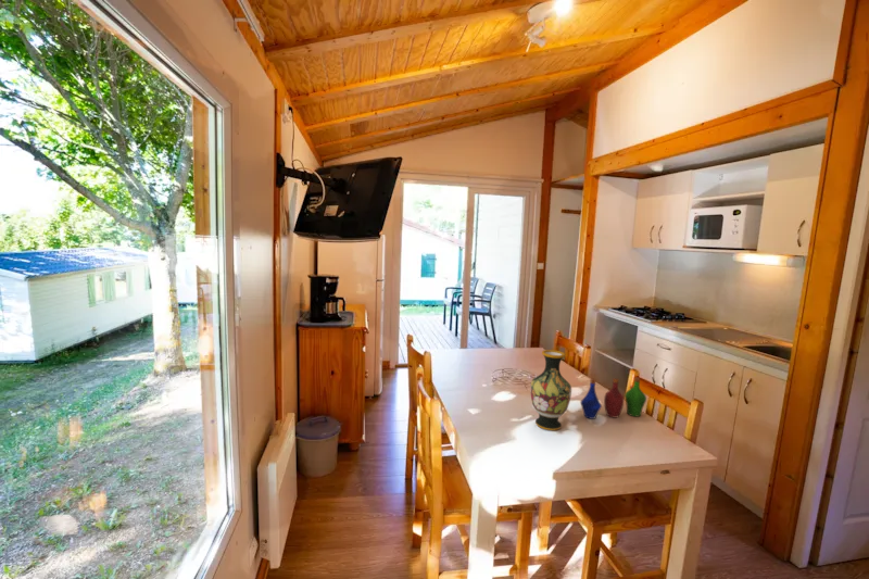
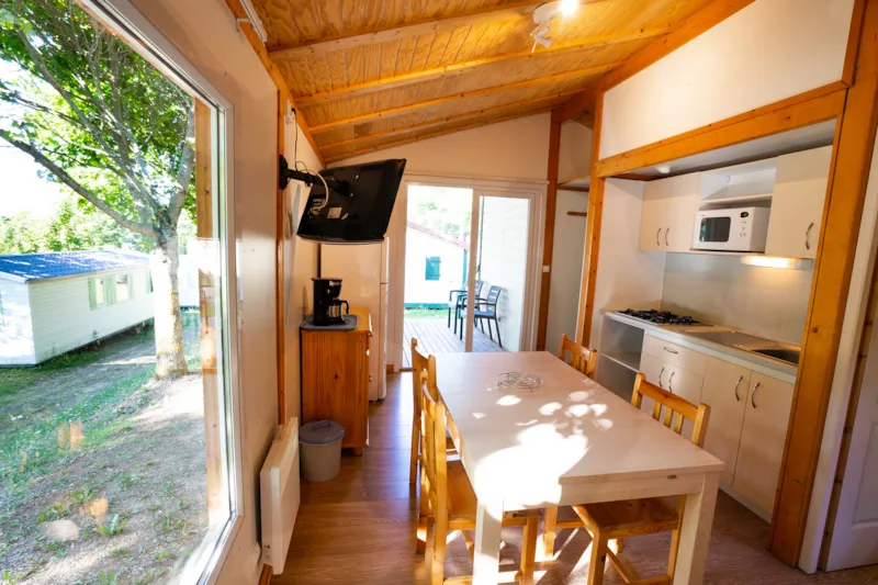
- vase [529,349,572,431]
- bottle [580,376,647,420]
